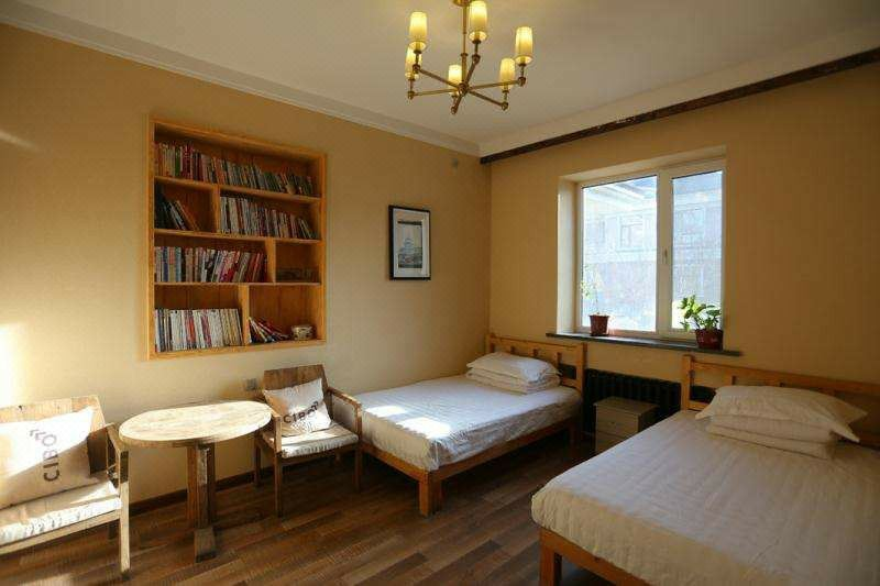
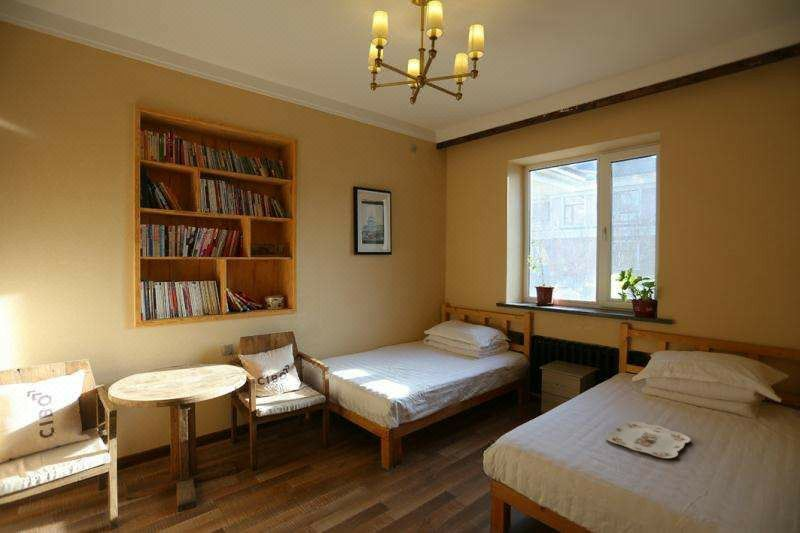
+ serving tray [604,420,692,459]
